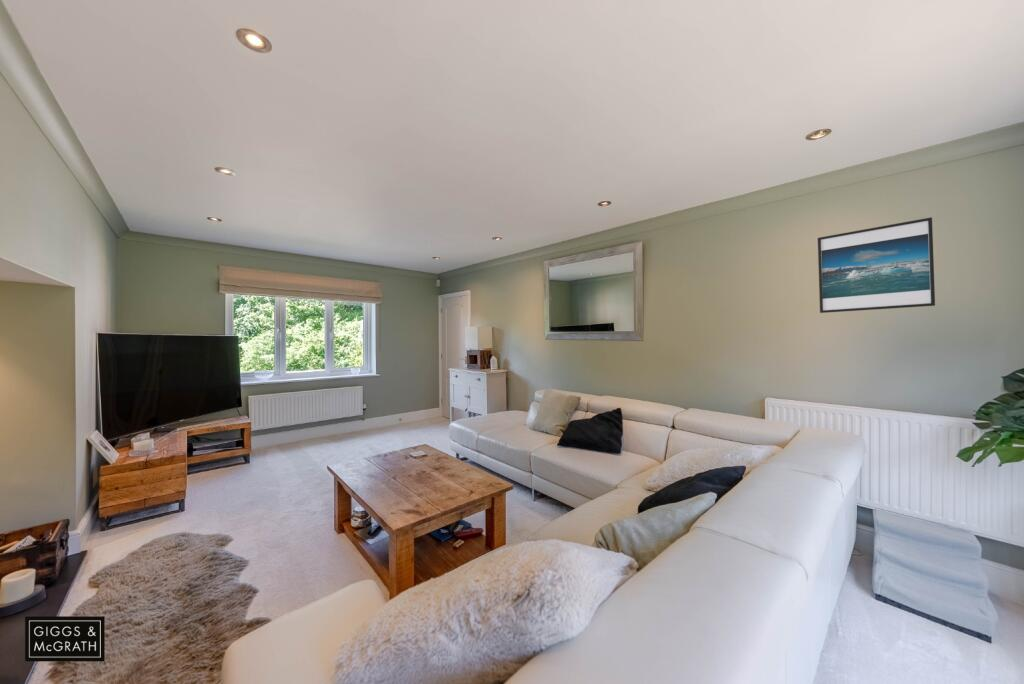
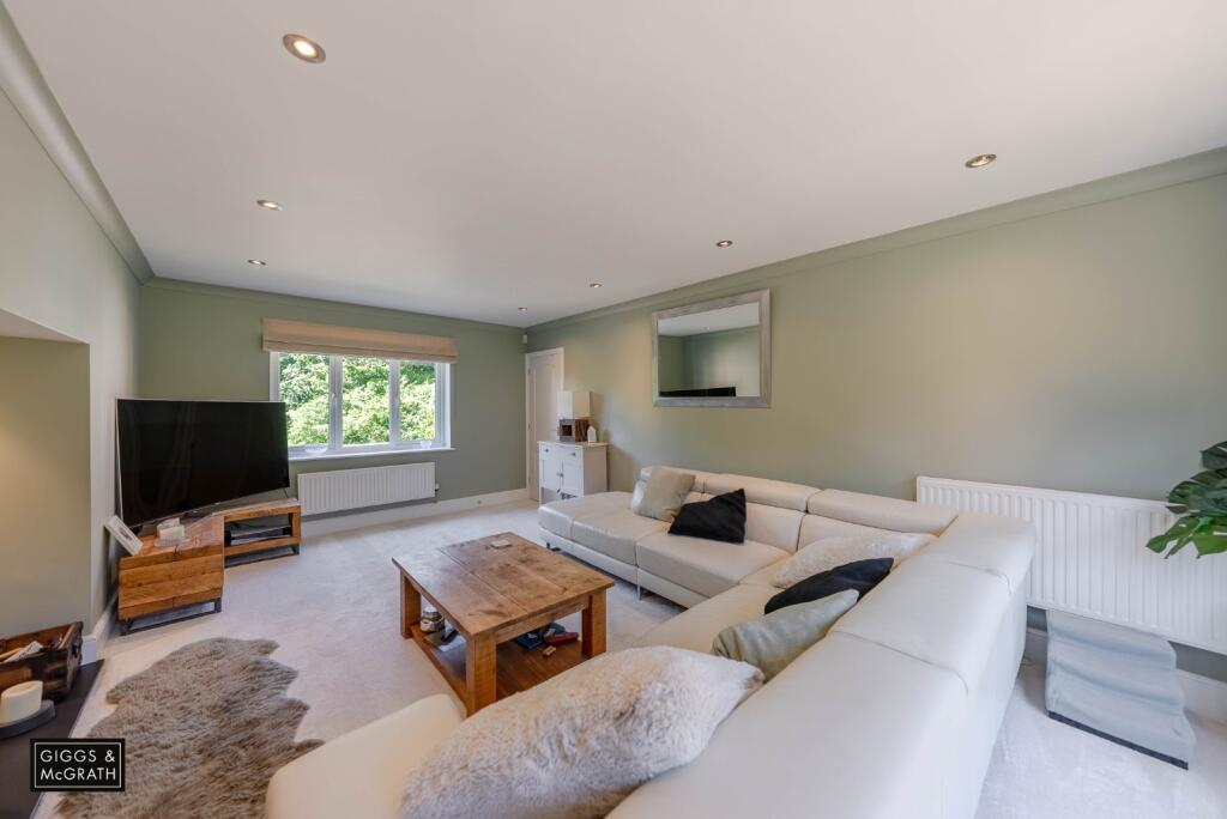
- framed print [817,216,936,314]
